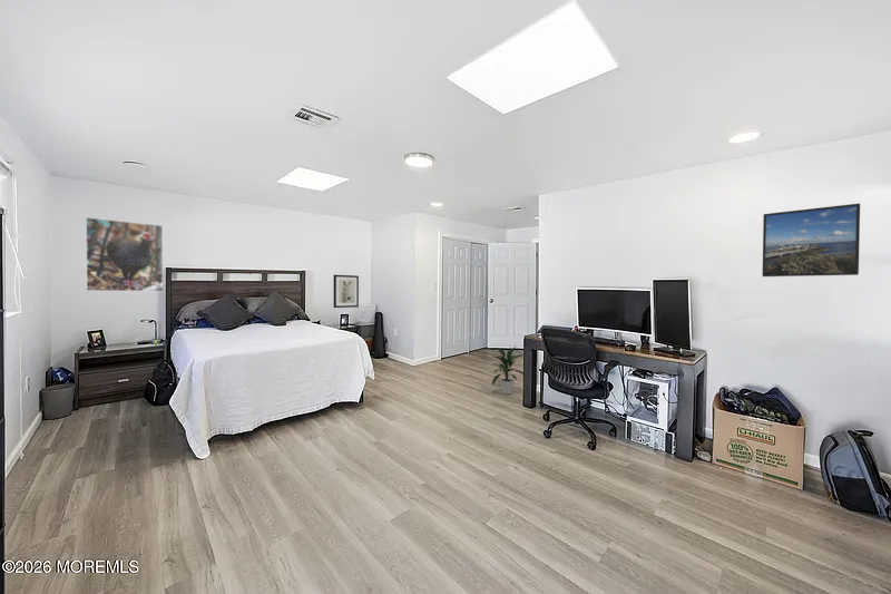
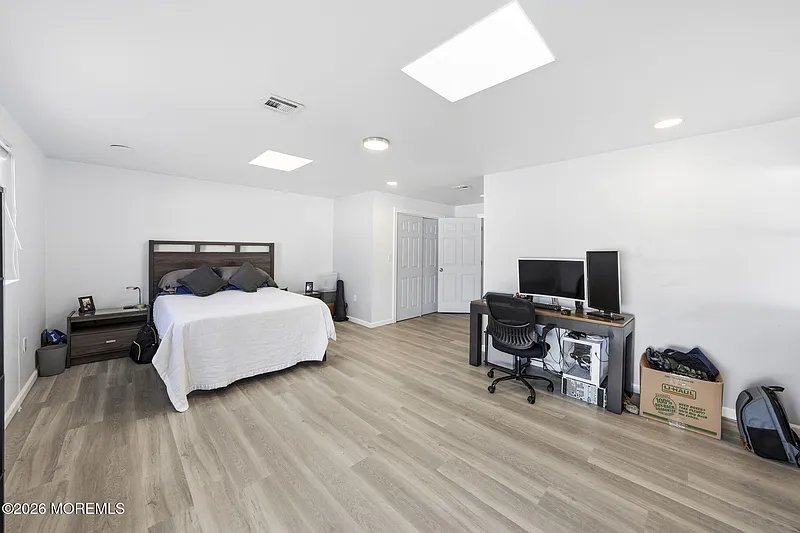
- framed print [762,203,861,277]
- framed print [85,216,164,292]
- indoor plant [491,344,525,396]
- wall art [333,274,360,309]
